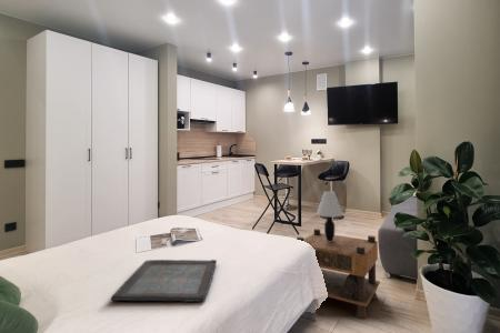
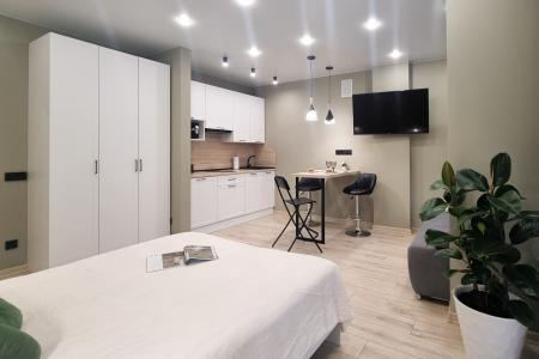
- nightstand [296,228,381,321]
- table lamp [316,190,344,242]
- serving tray [110,259,218,303]
